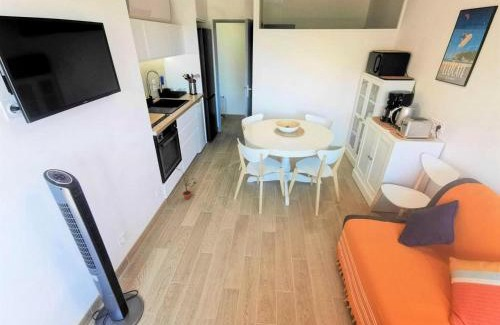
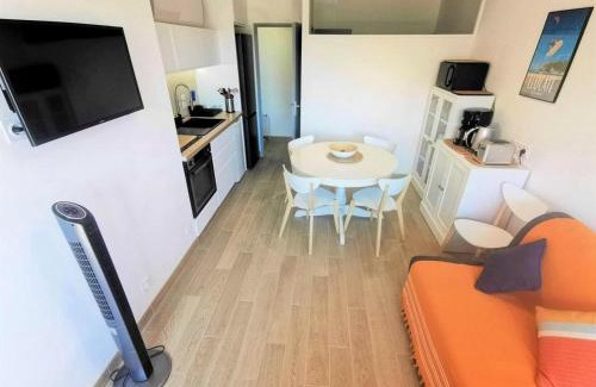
- potted plant [173,166,198,200]
